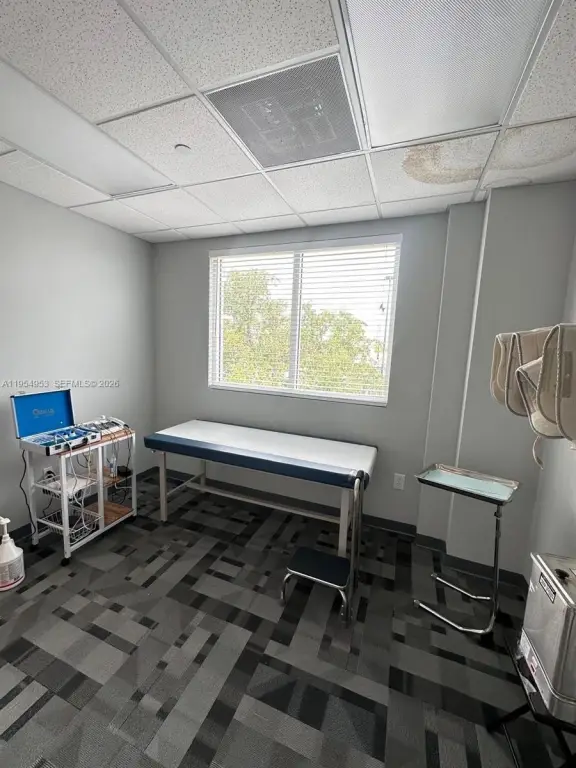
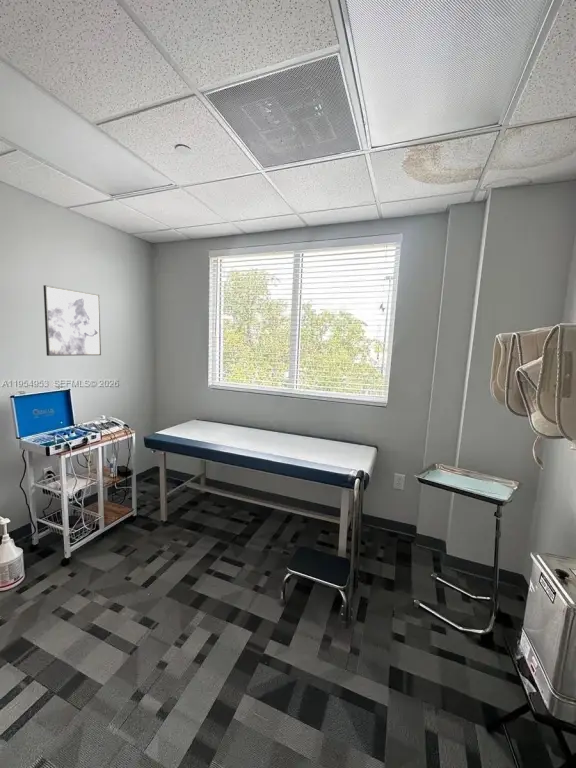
+ wall art [43,284,102,357]
